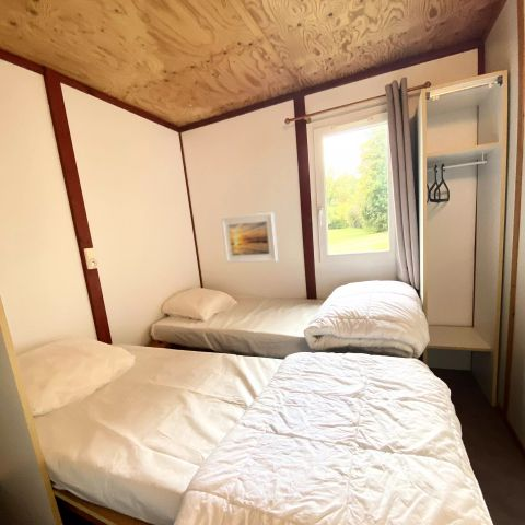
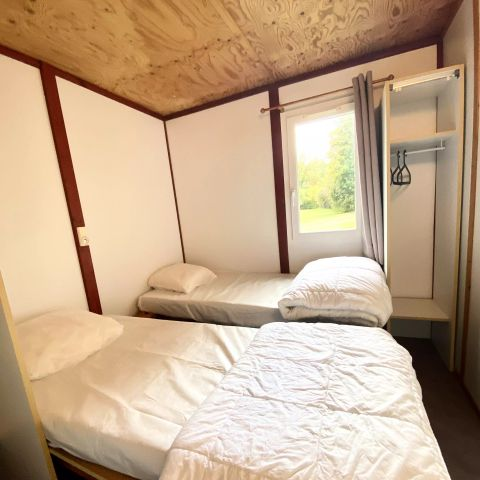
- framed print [220,211,279,264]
